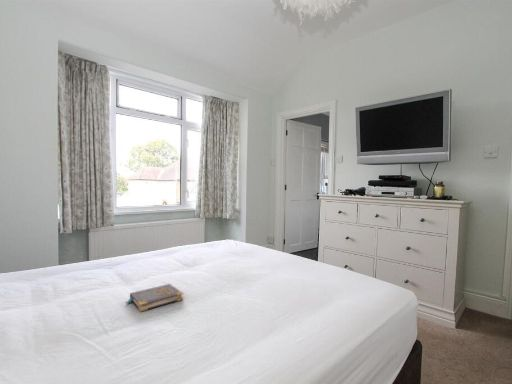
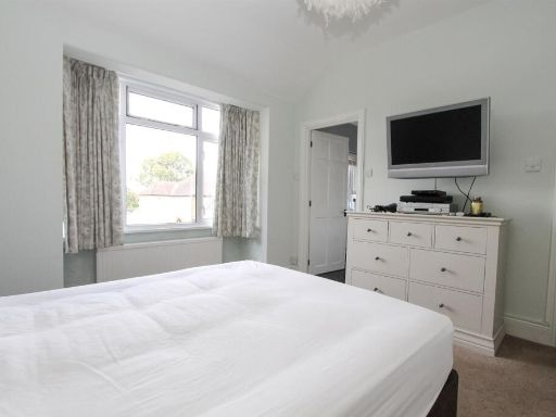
- book [124,283,184,313]
